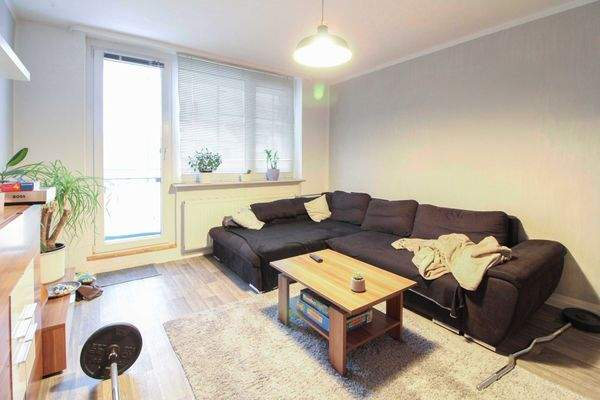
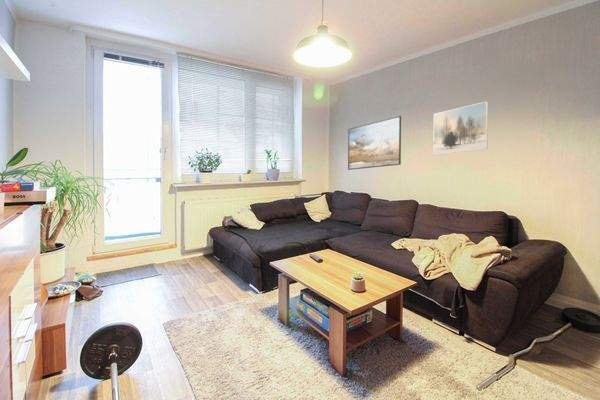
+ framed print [347,115,402,171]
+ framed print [432,101,489,156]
